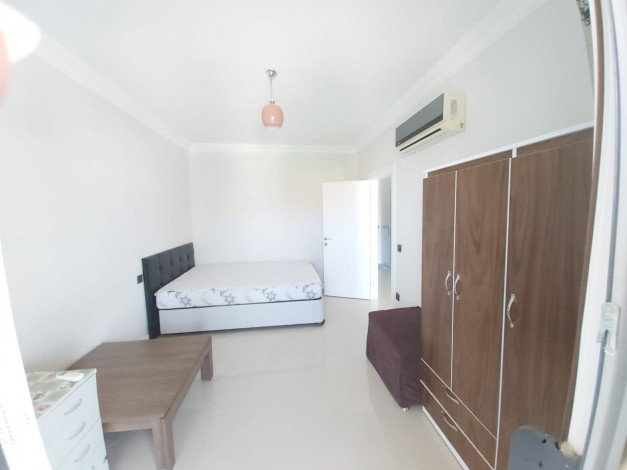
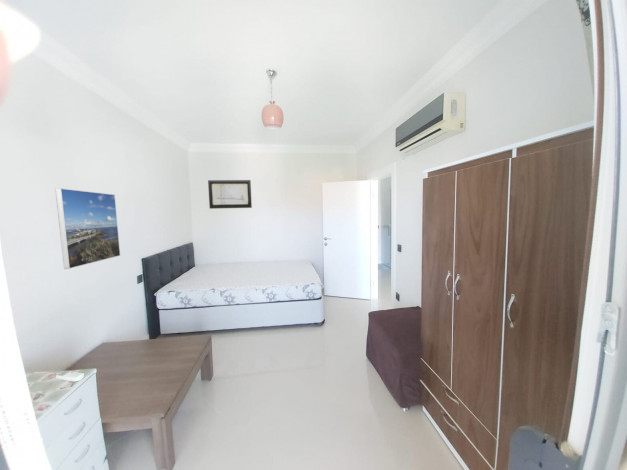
+ wall art [207,179,253,210]
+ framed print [54,187,121,270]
